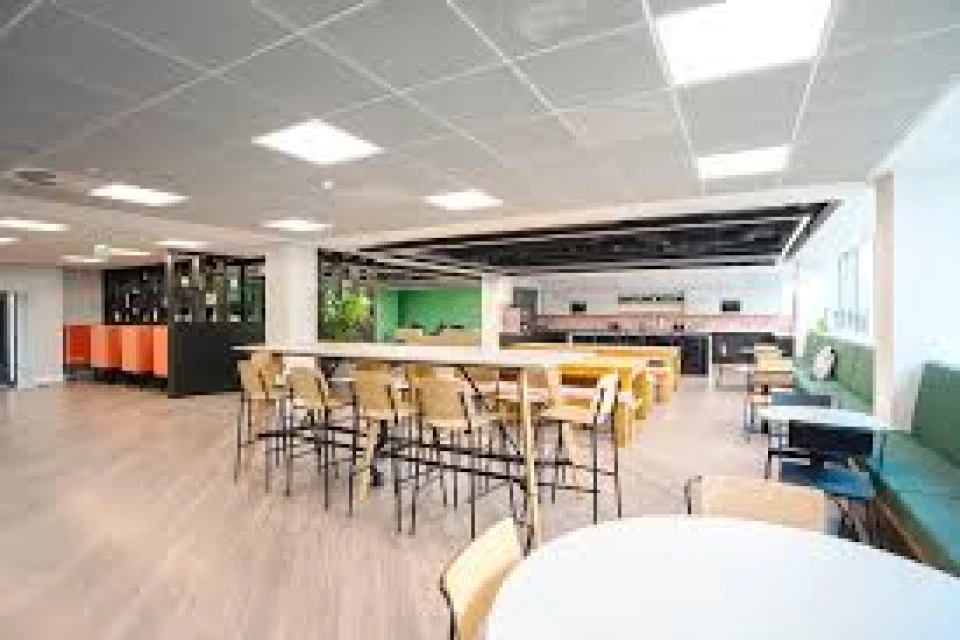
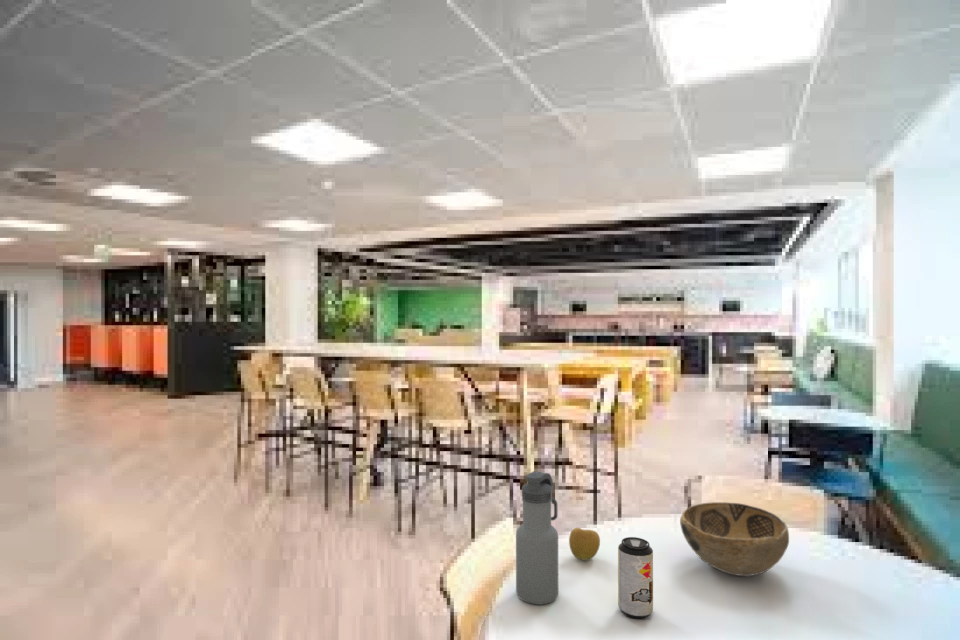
+ apple [568,527,601,561]
+ decorative bowl [679,501,790,577]
+ beverage can [617,536,654,620]
+ water bottle [515,470,559,605]
